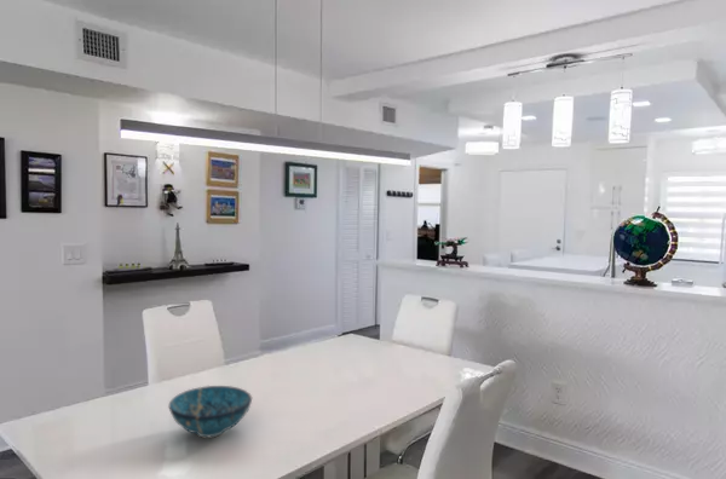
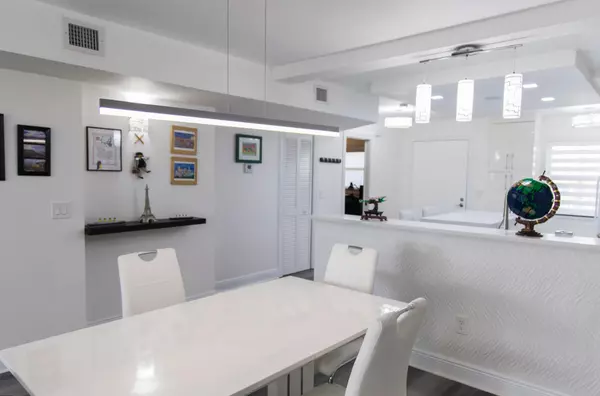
- decorative bowl [168,385,253,439]
